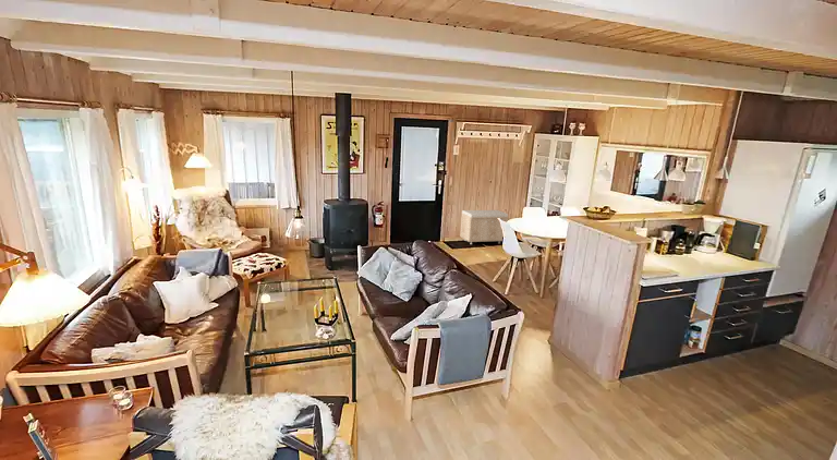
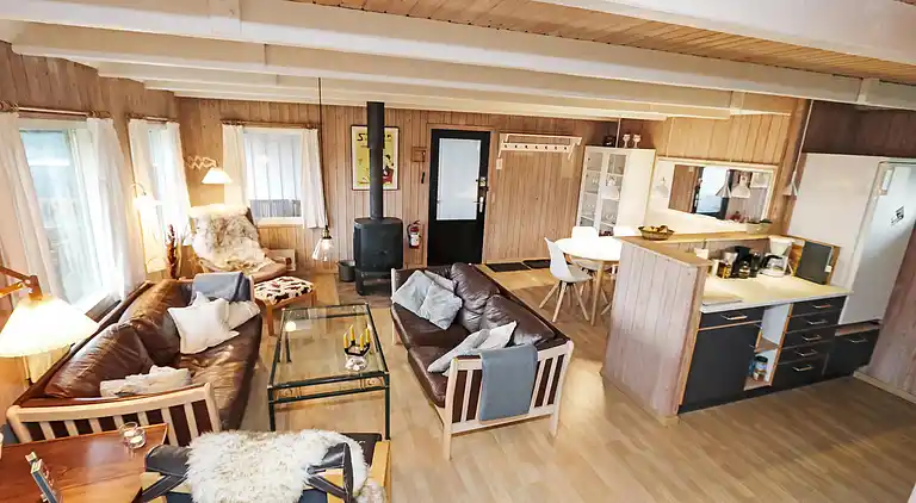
- storage bench [459,209,509,245]
